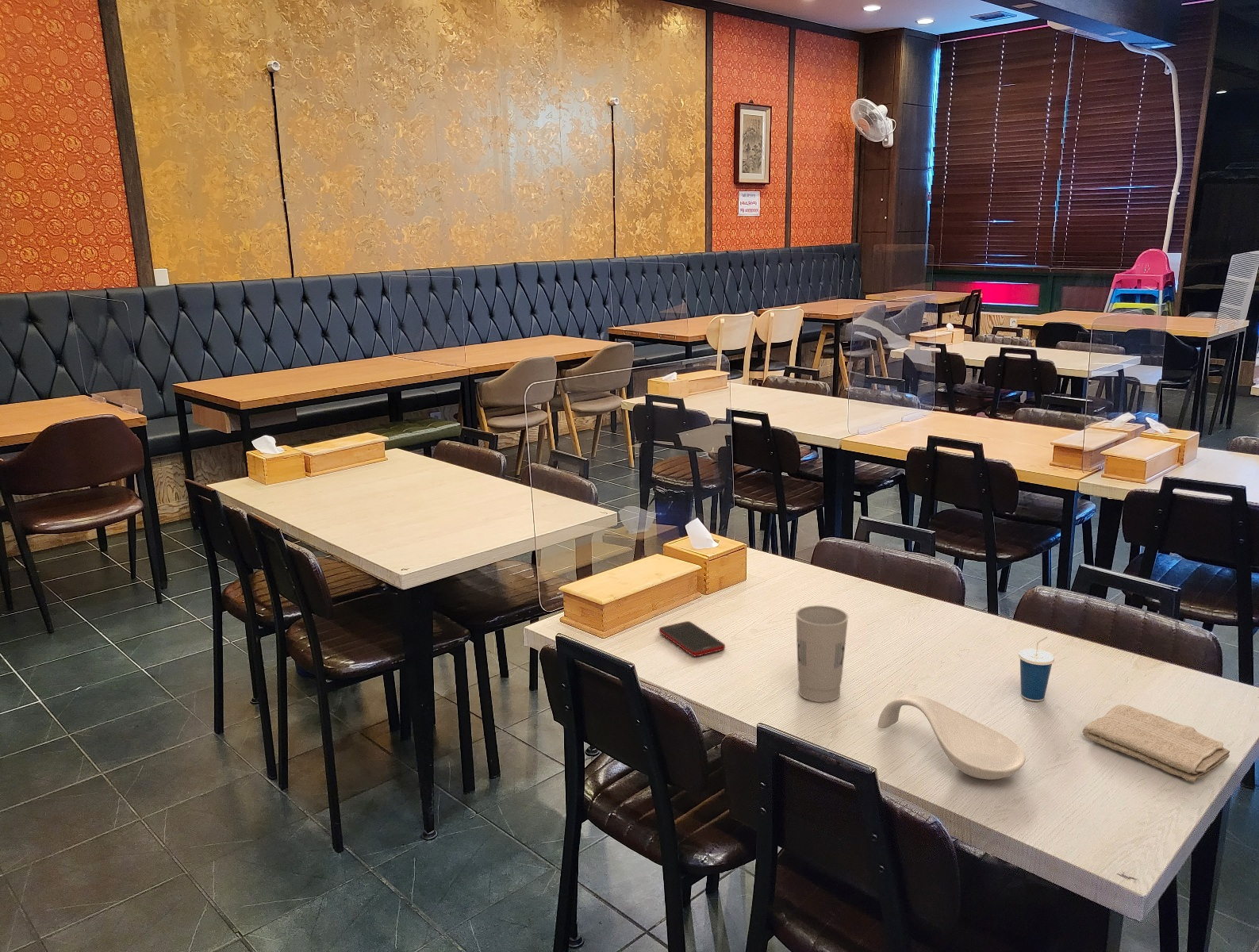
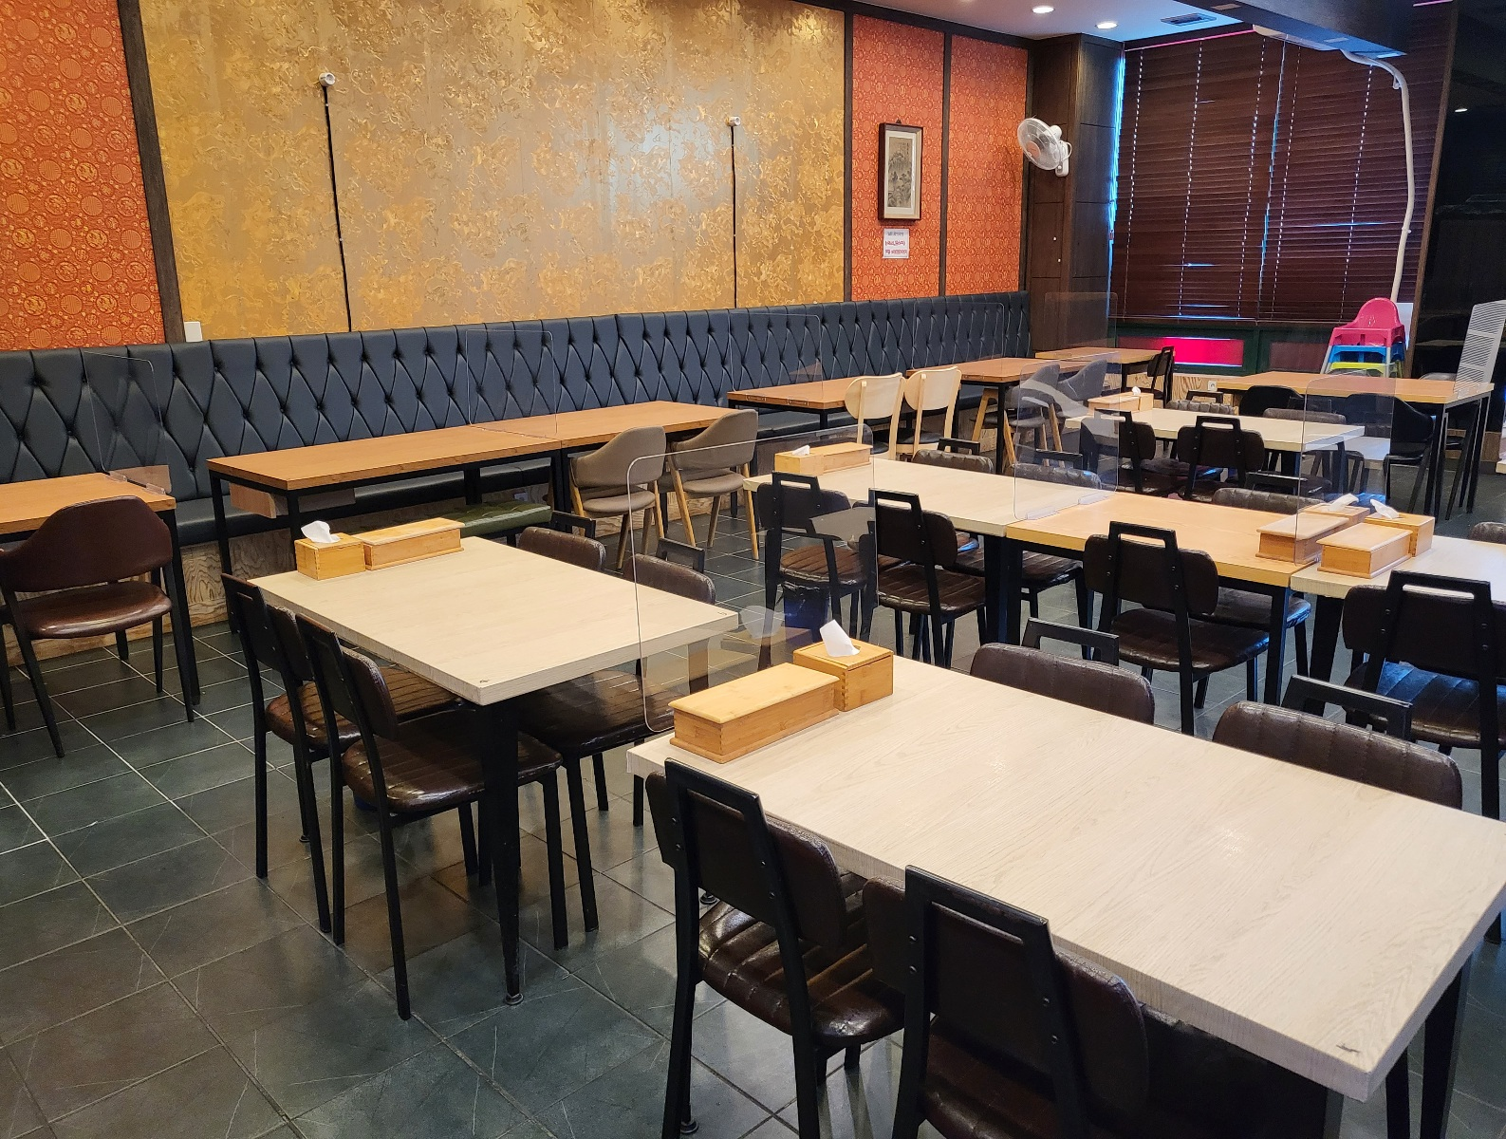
- spoon rest [877,693,1027,781]
- cell phone [658,620,726,657]
- cup [1018,636,1055,702]
- cup [795,605,849,703]
- washcloth [1082,704,1230,784]
